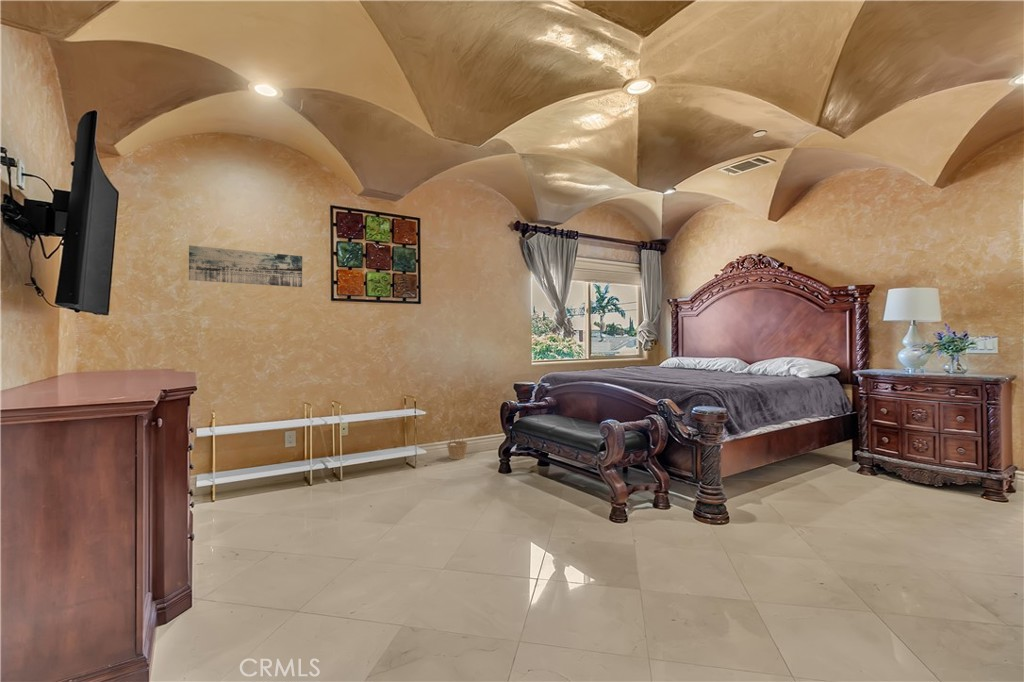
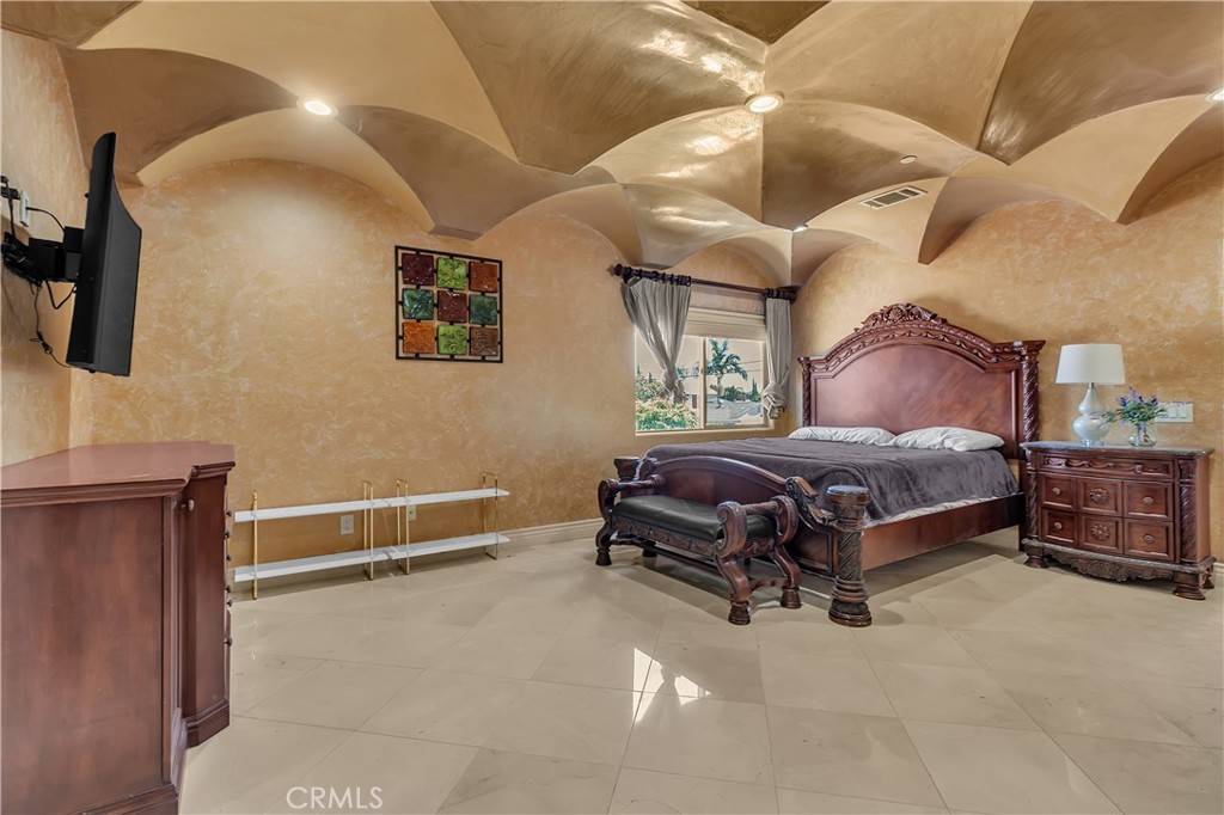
- basket [446,425,469,460]
- wall art [188,244,303,288]
